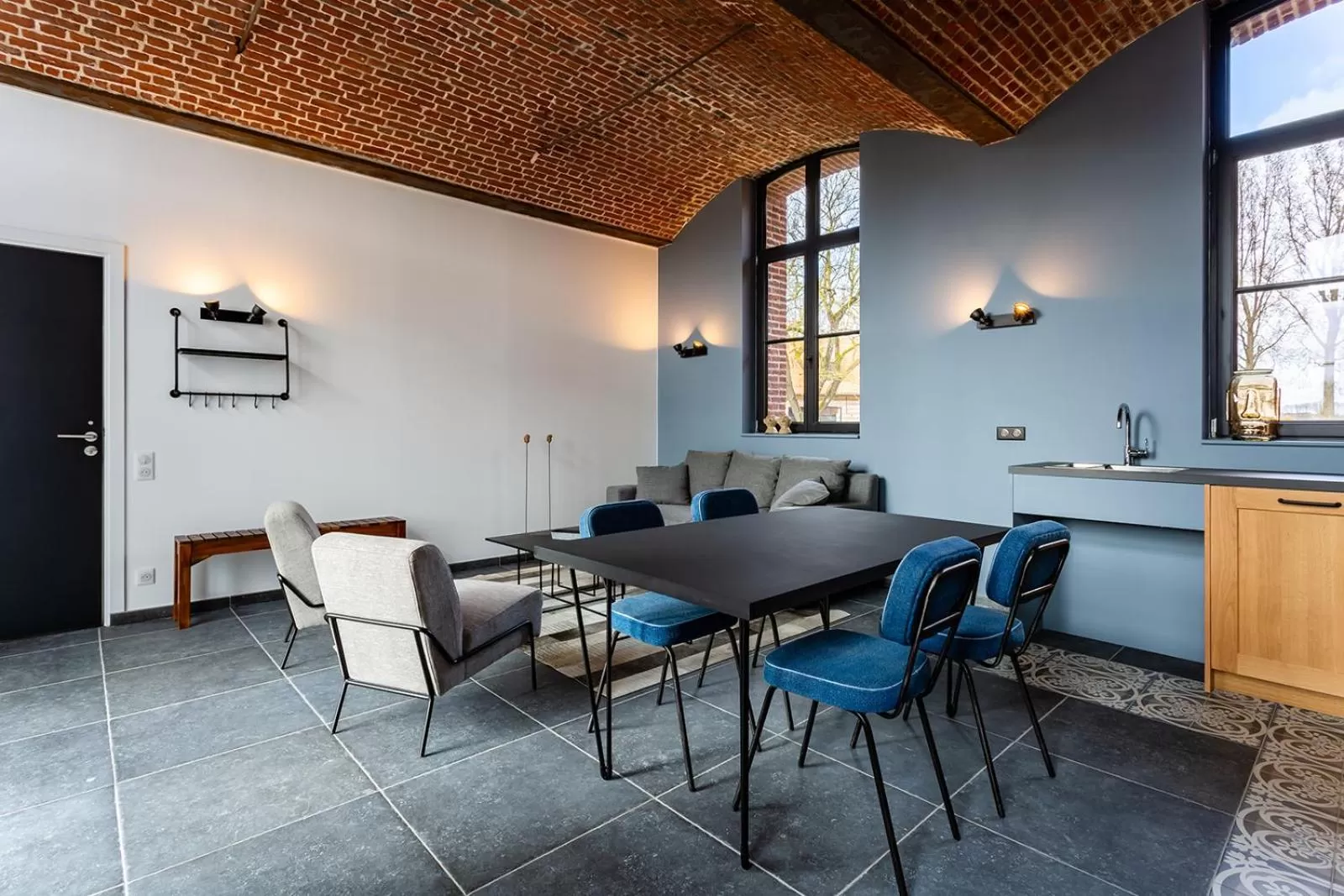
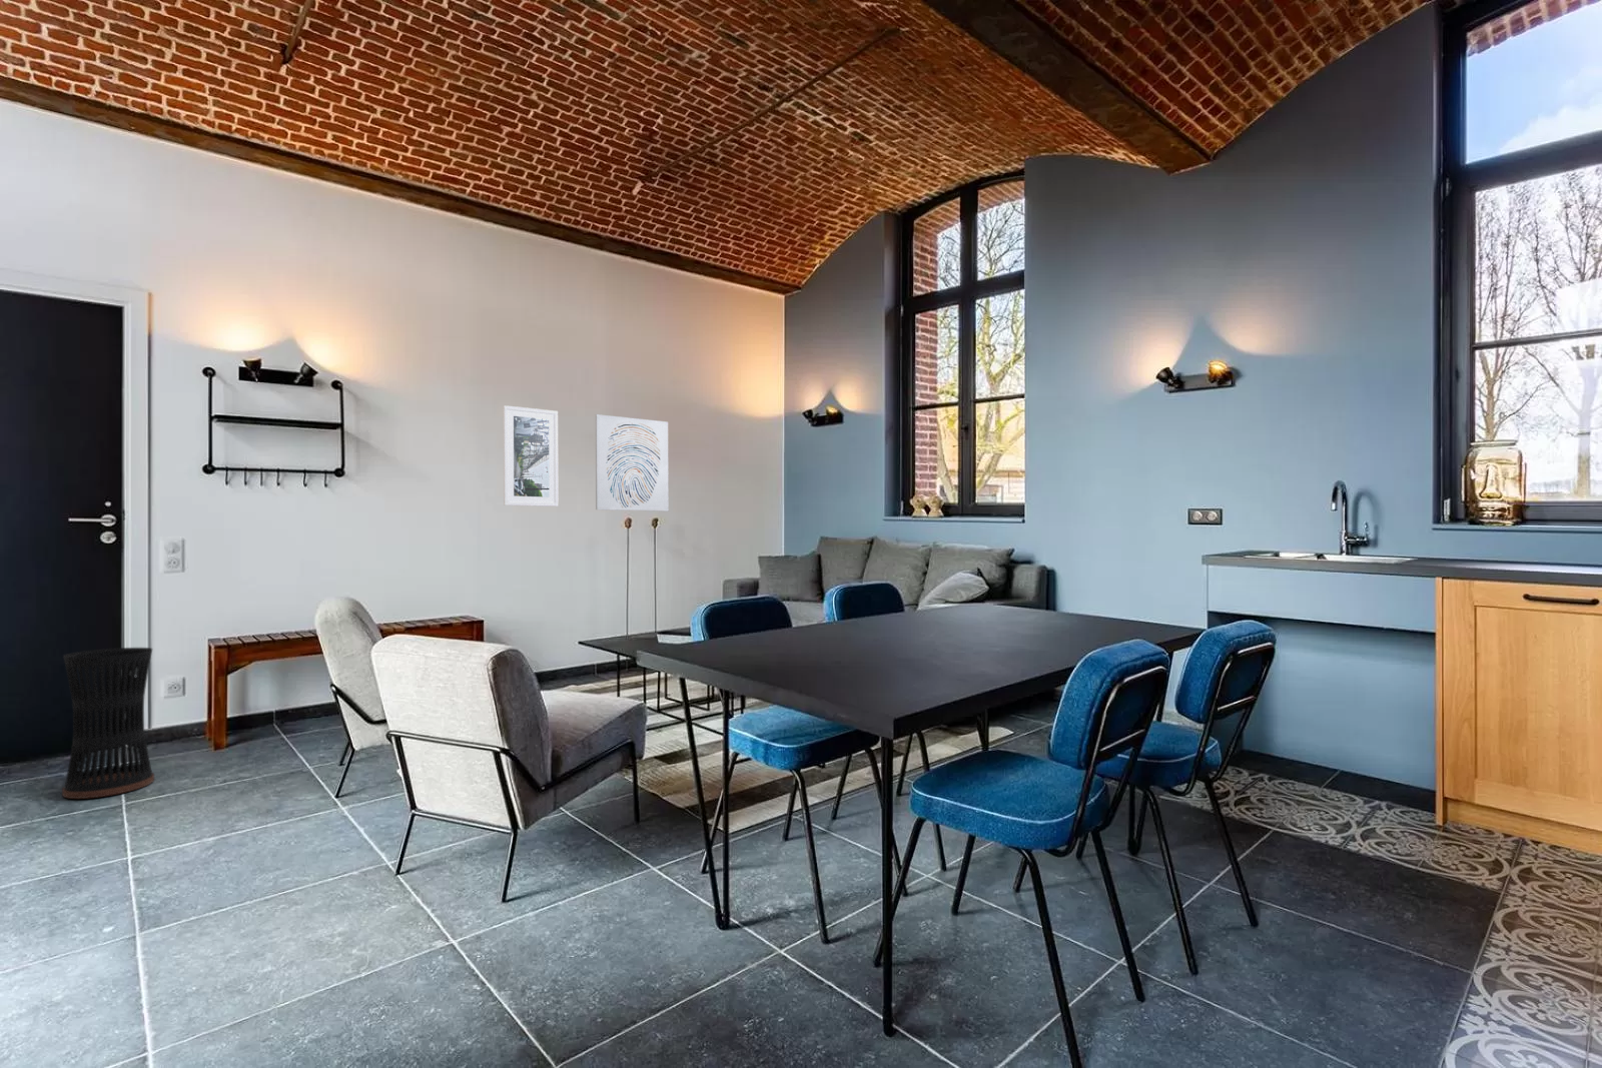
+ wall art [595,414,670,513]
+ umbrella stand [61,646,155,800]
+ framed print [503,404,560,508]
